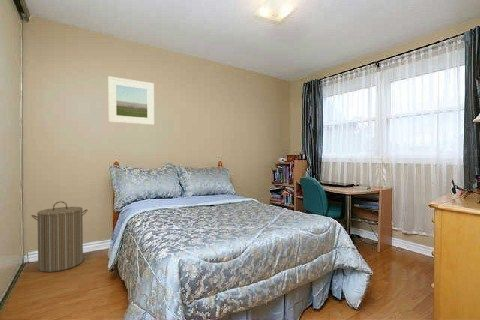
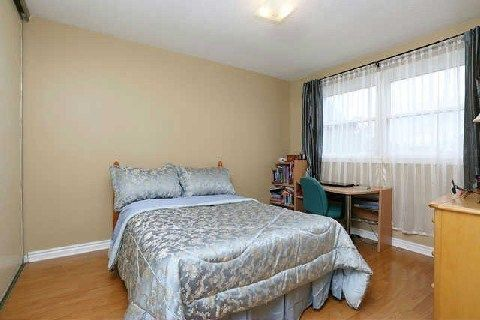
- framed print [107,76,155,126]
- laundry hamper [31,200,89,273]
